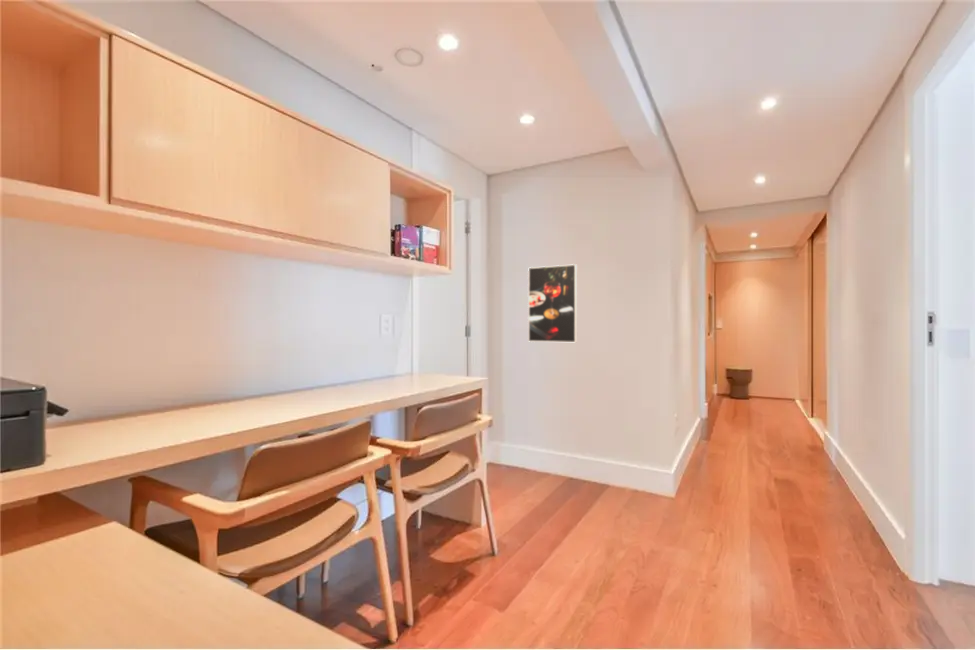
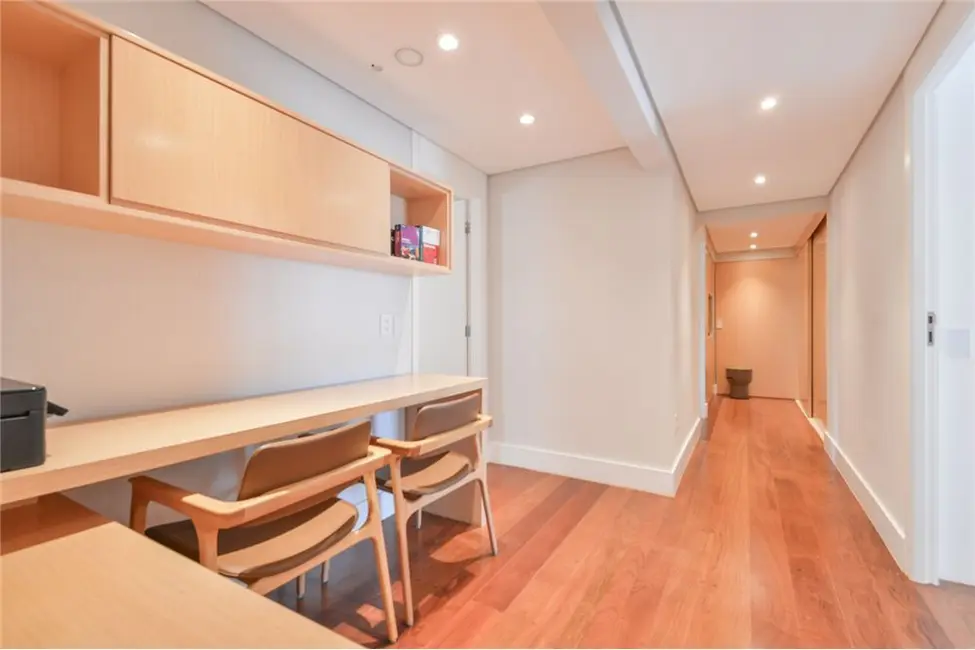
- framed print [527,263,578,344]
